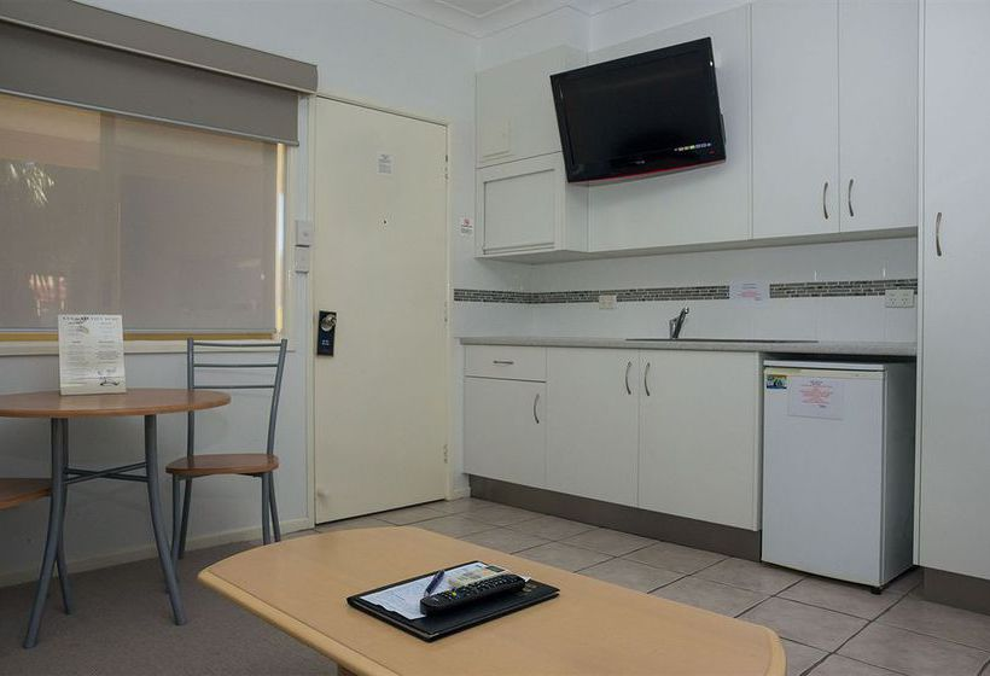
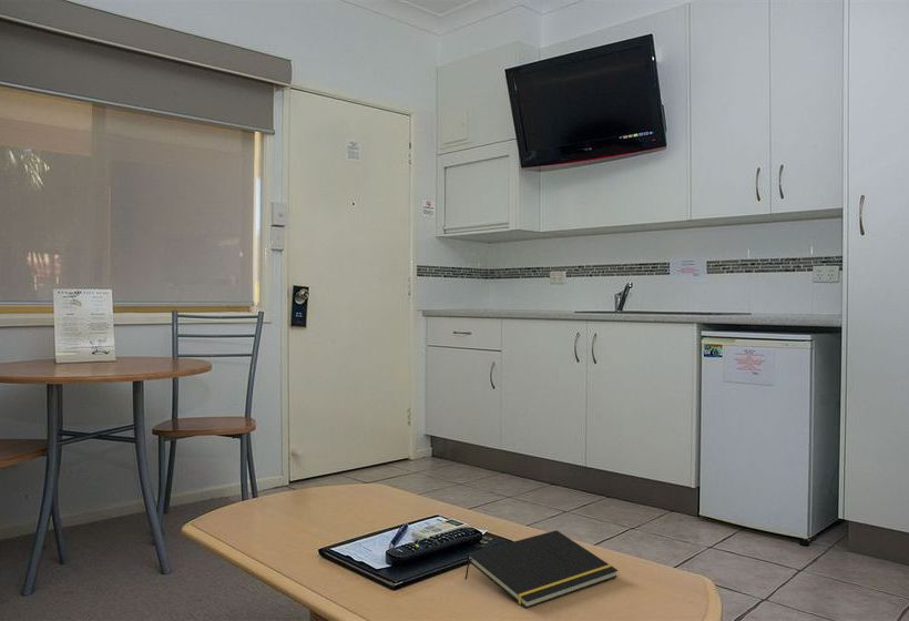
+ notepad [463,529,619,610]
